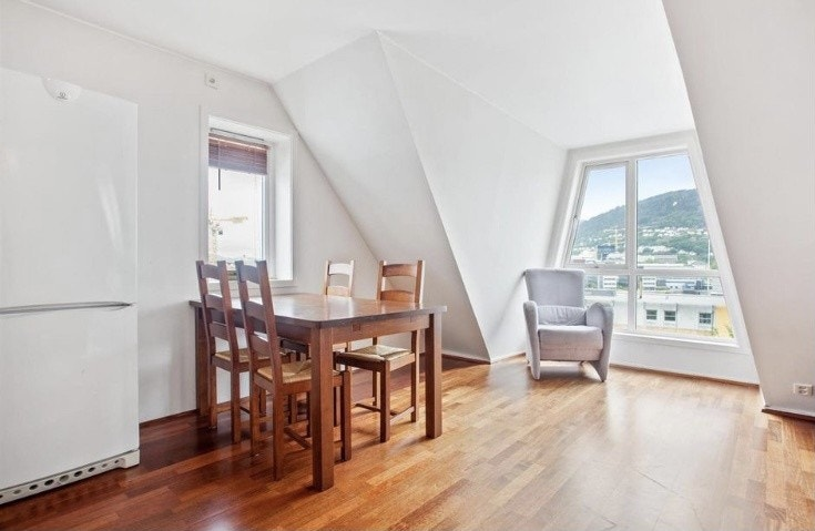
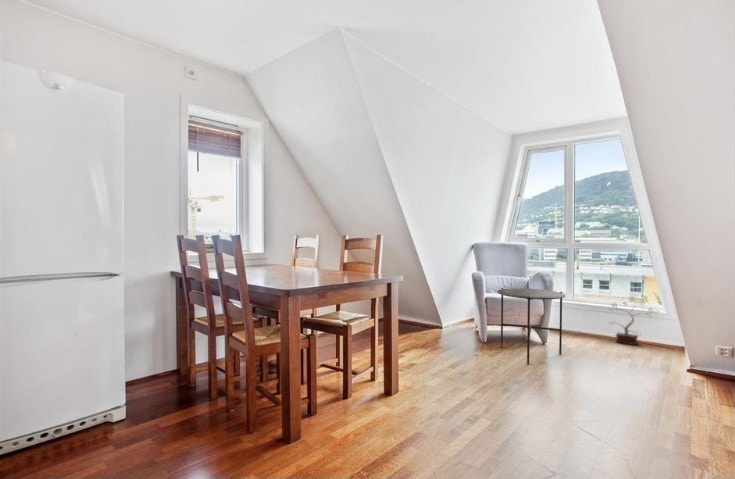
+ side table [496,287,566,366]
+ potted plant [607,295,660,346]
